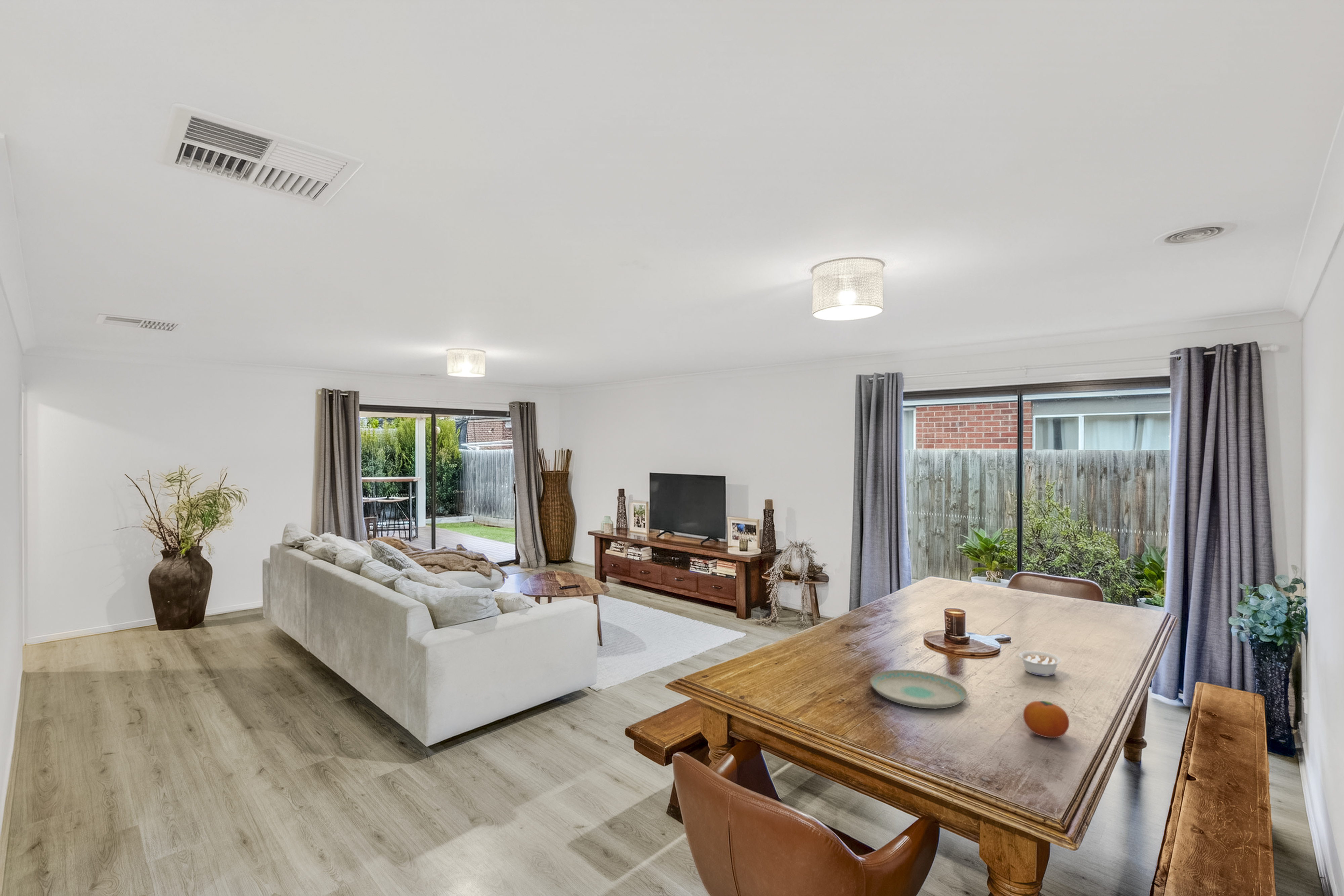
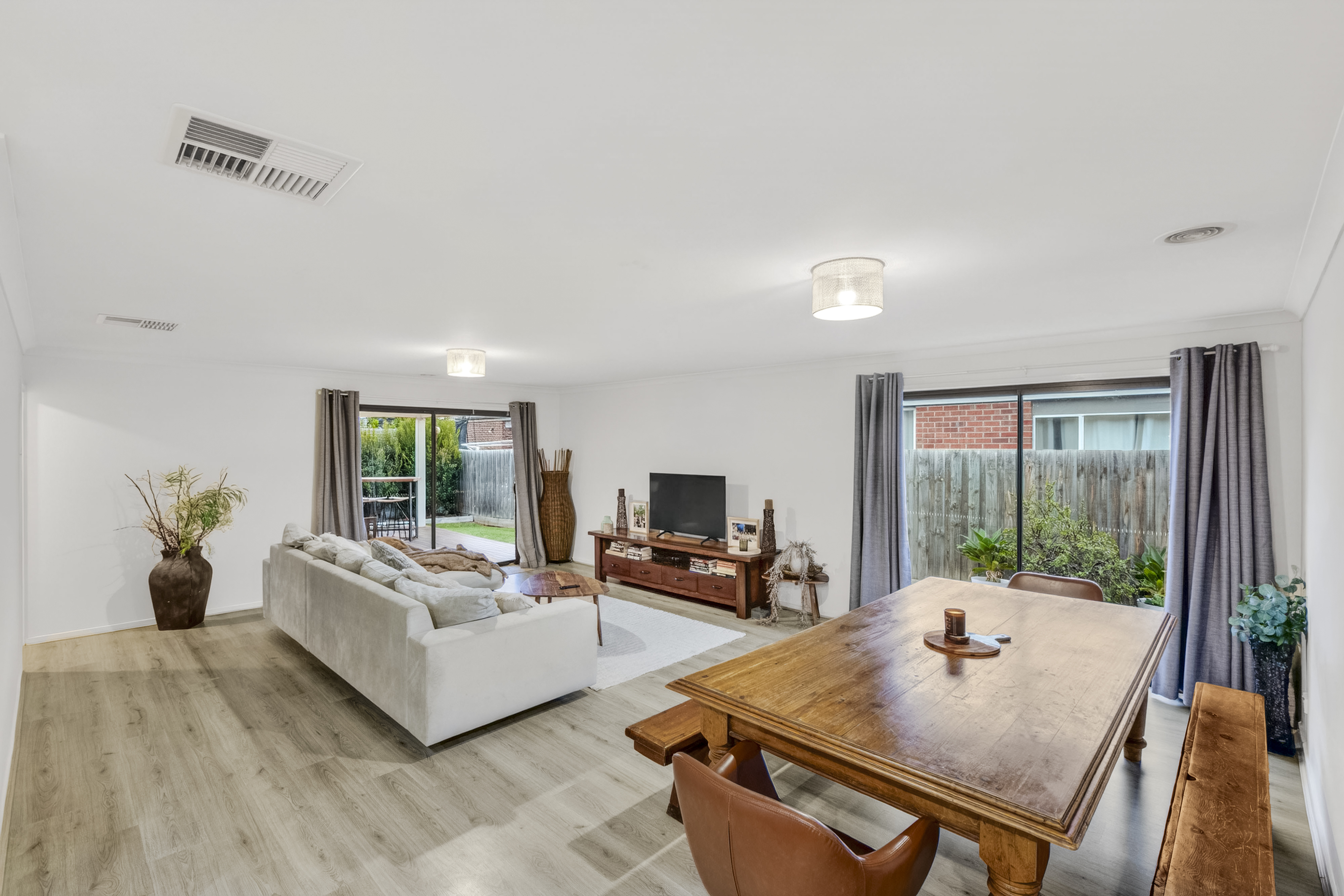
- legume [1014,651,1062,676]
- fruit [1023,700,1069,738]
- plate [870,670,968,709]
